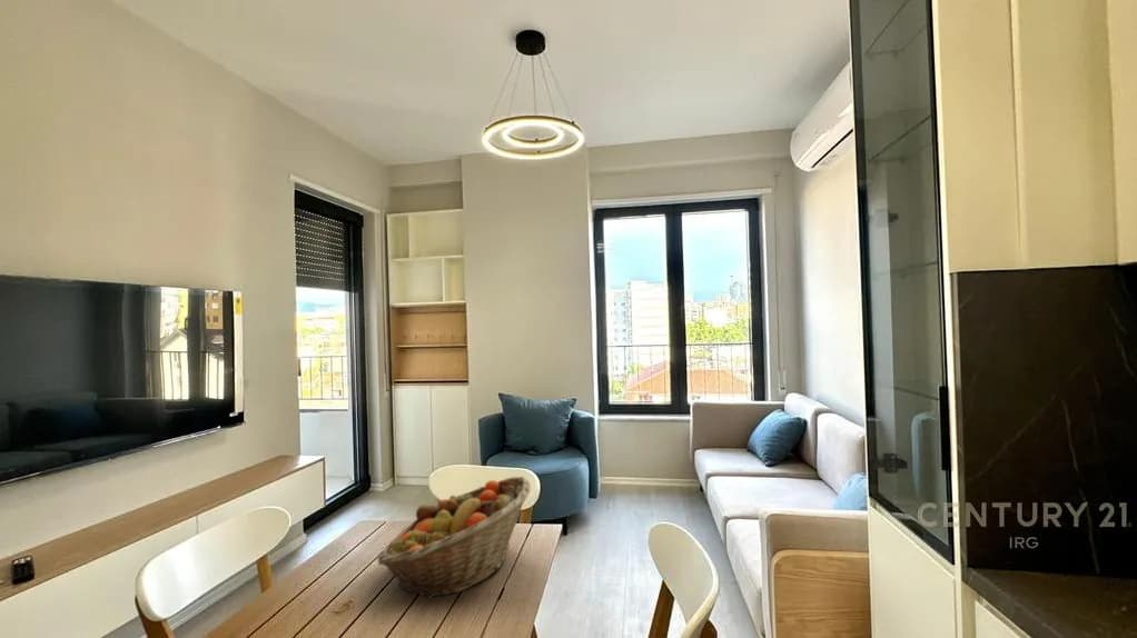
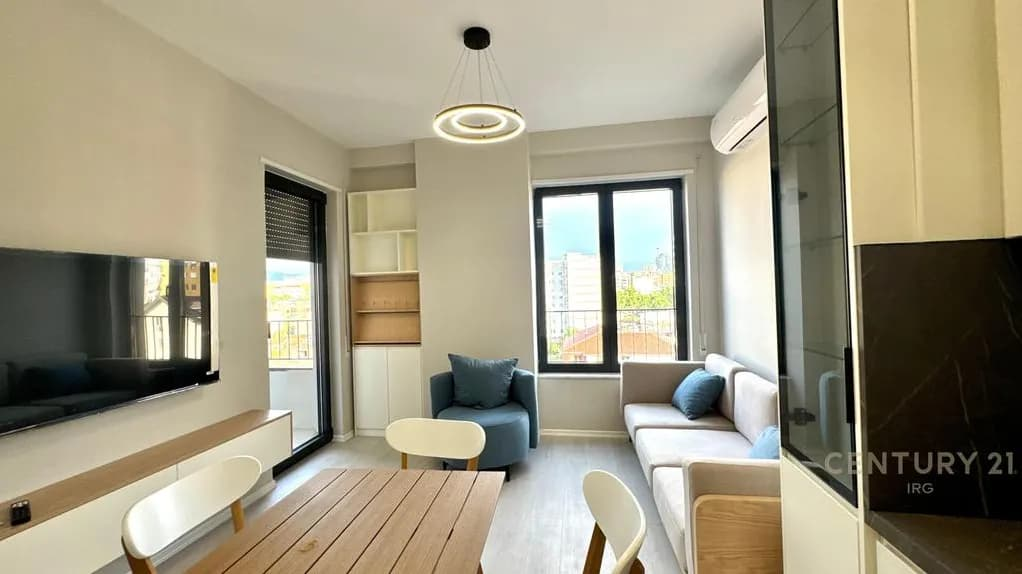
- fruit basket [376,476,532,599]
